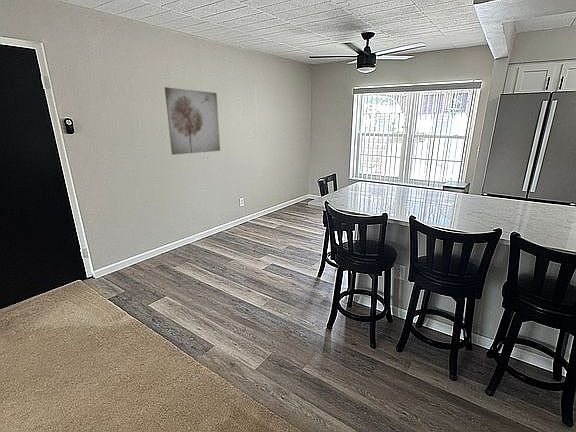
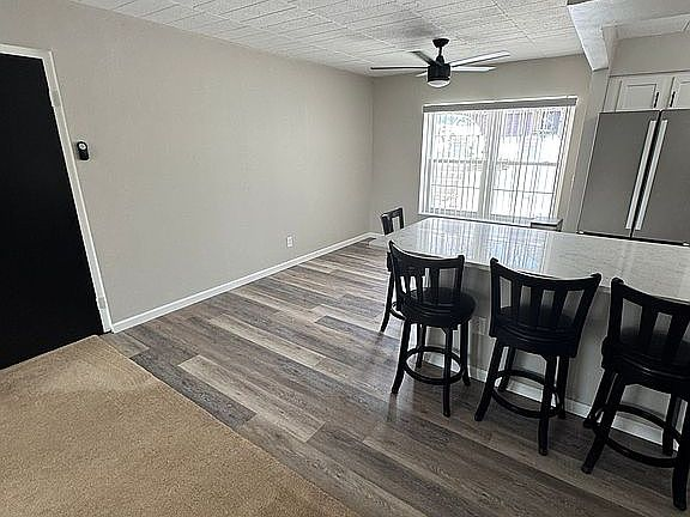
- wall art [164,86,221,156]
